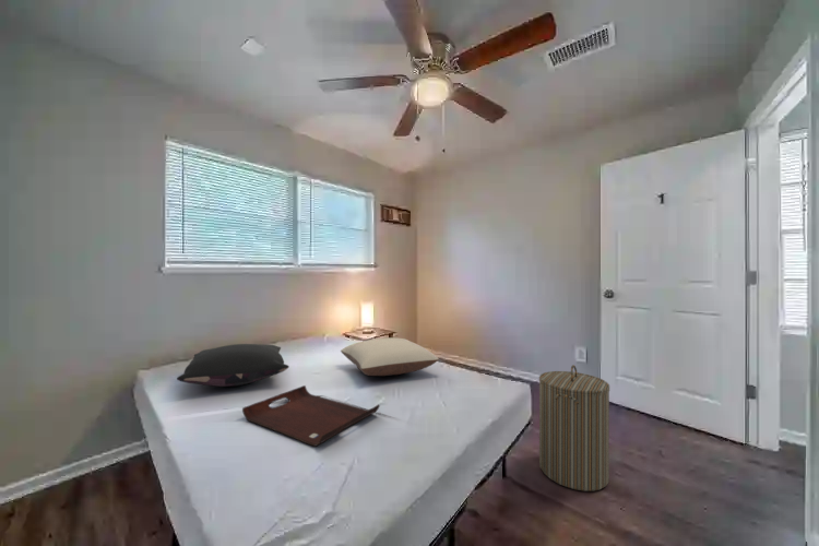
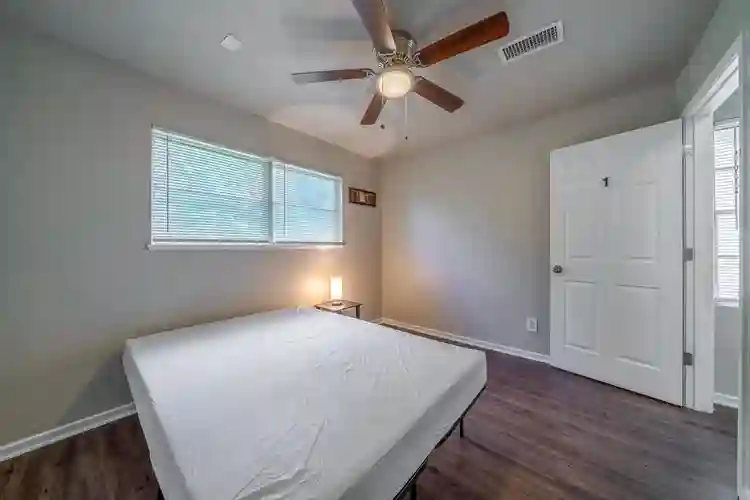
- pillow [176,343,290,388]
- laundry hamper [538,364,610,492]
- pillow [340,336,440,377]
- serving tray [241,384,381,448]
